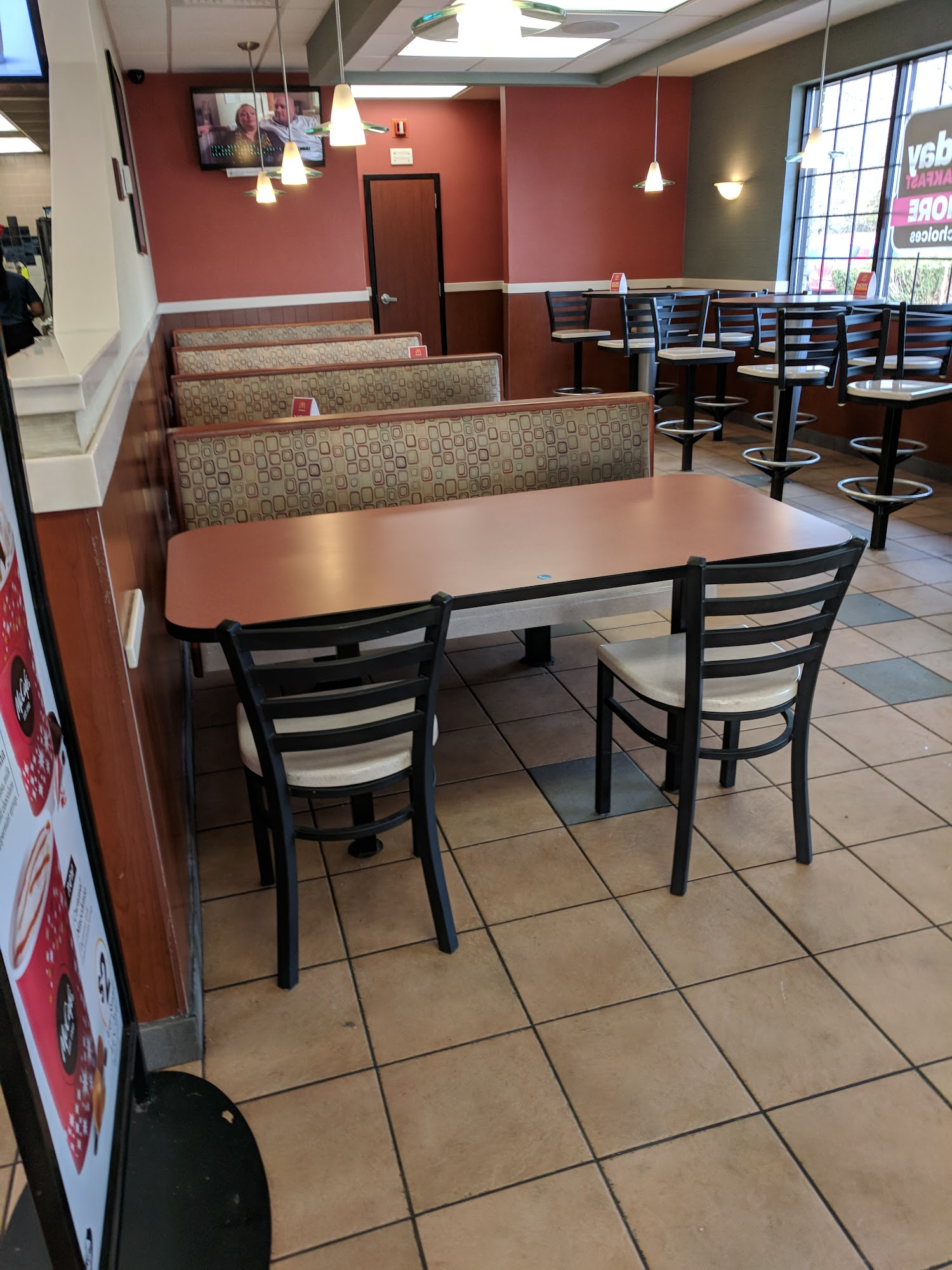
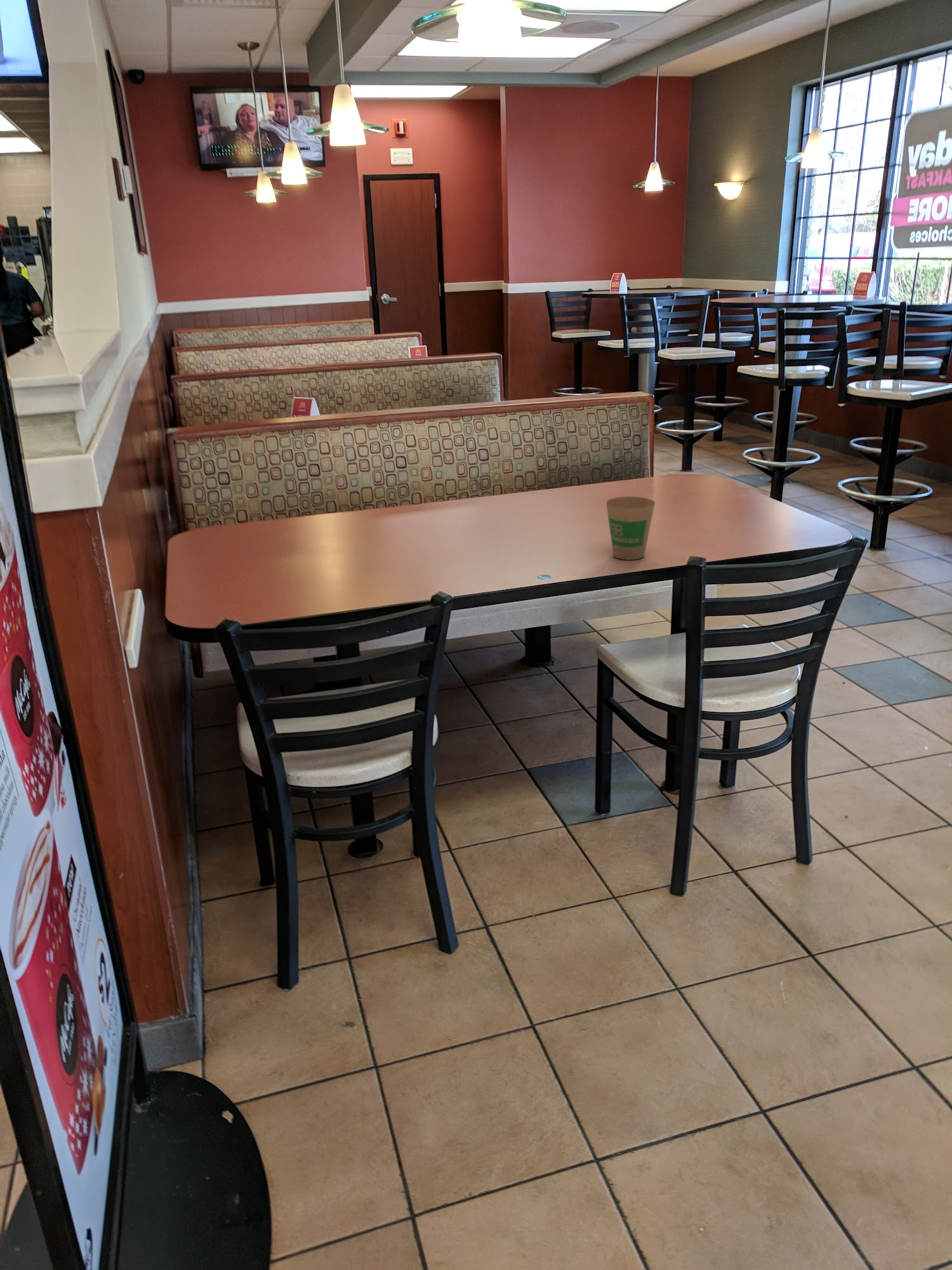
+ paper cup [605,496,656,561]
